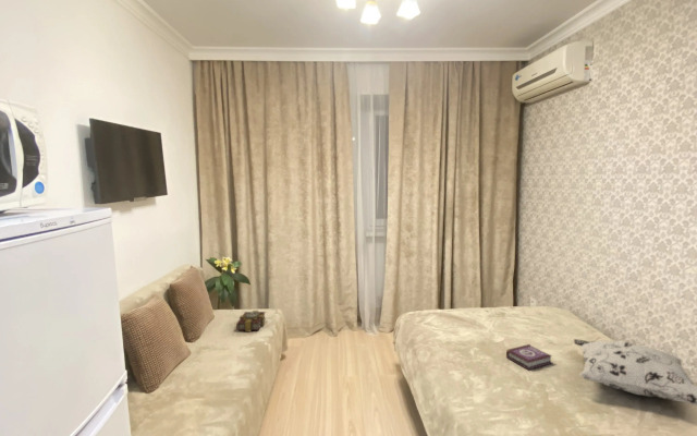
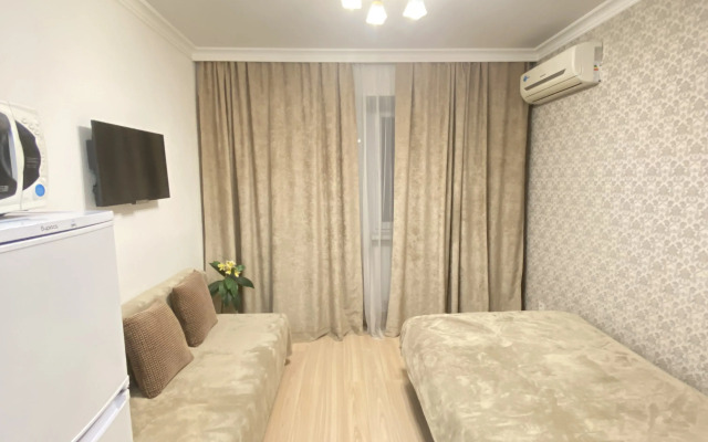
- decorative book [235,310,267,334]
- book [505,343,553,372]
- decorative pillow [573,338,697,407]
